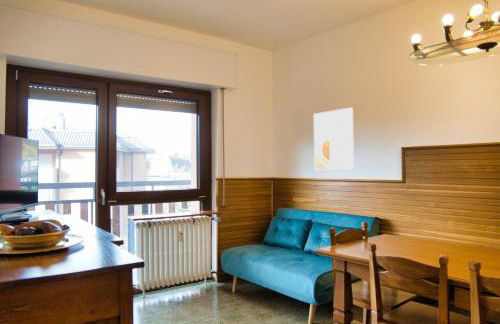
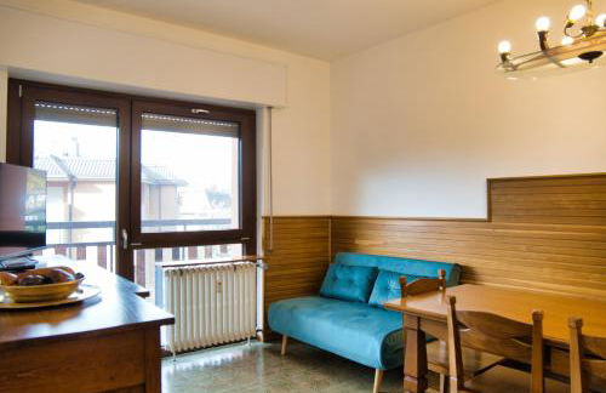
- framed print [313,106,355,171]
